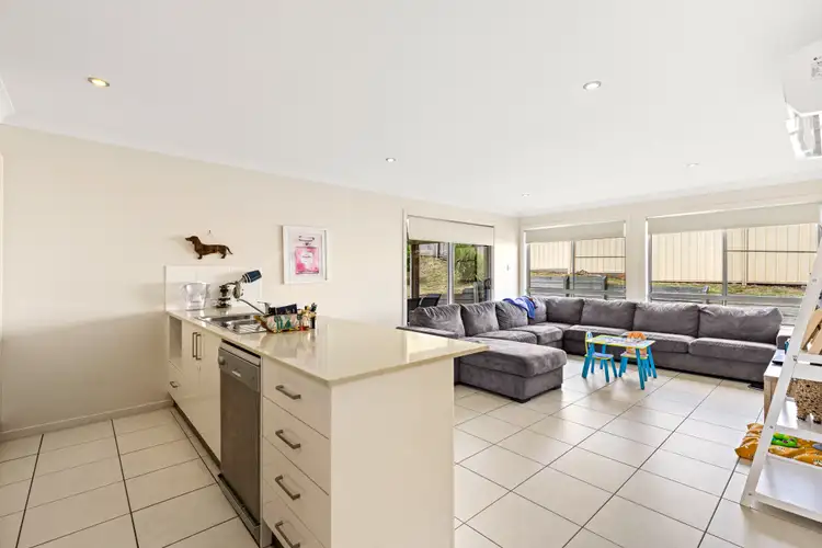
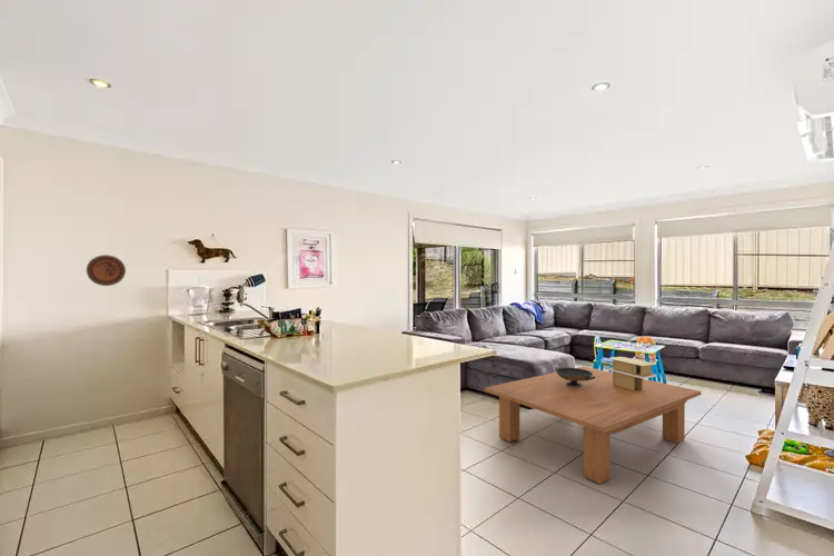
+ coffee table [484,366,703,485]
+ decorative plate [86,254,127,287]
+ decorative bowl [554,366,595,387]
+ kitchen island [608,356,657,390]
